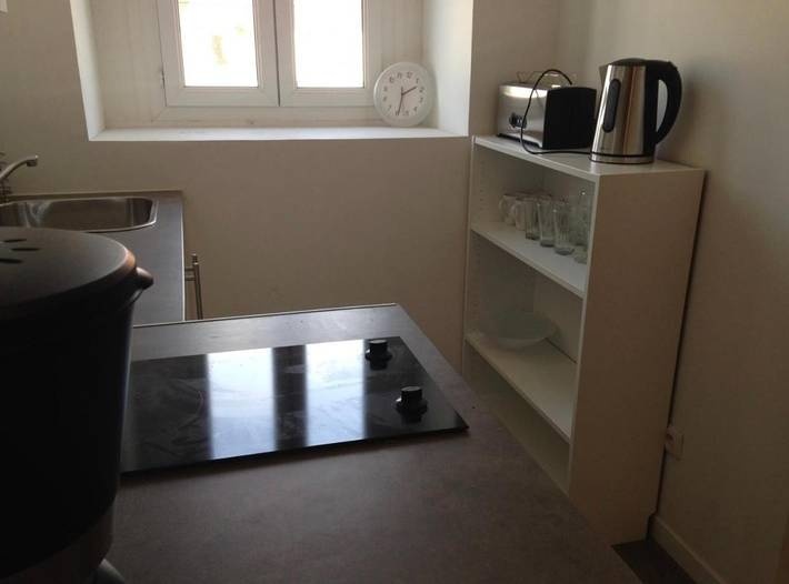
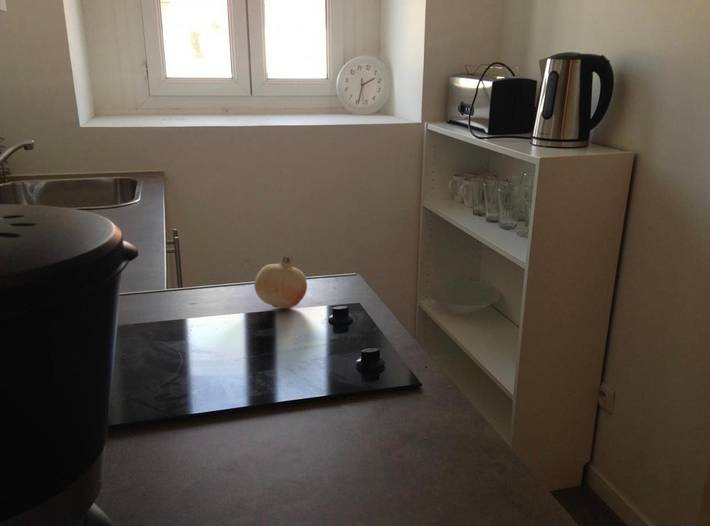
+ fruit [253,255,308,310]
